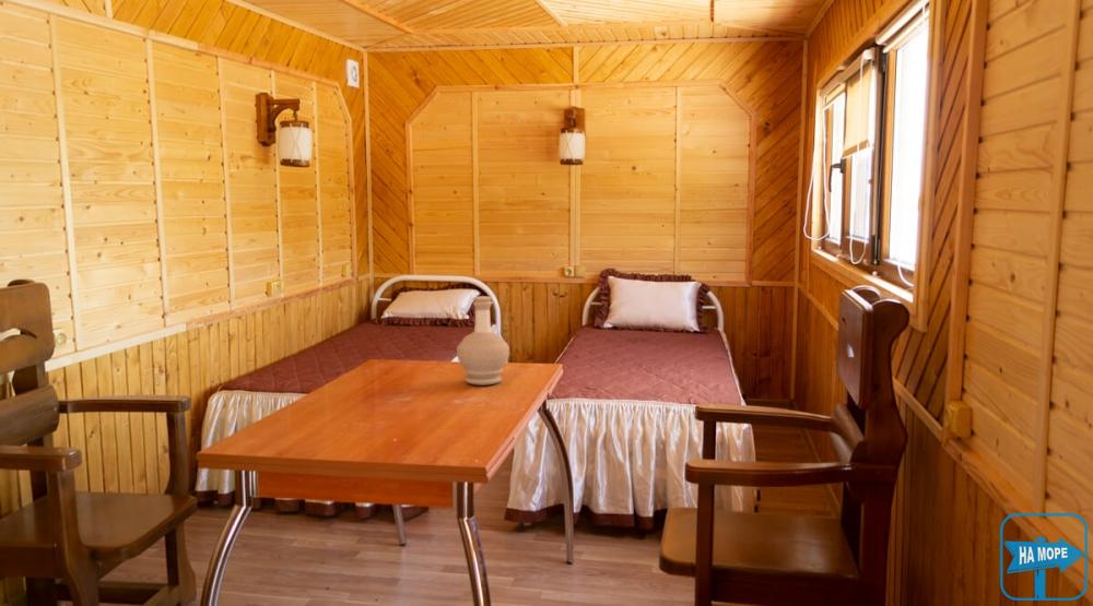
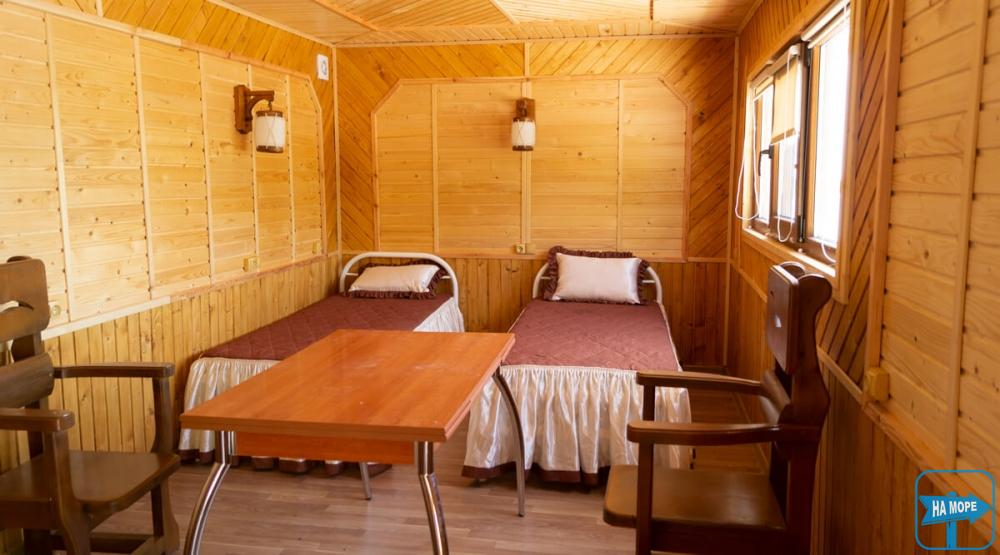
- bottle [456,296,510,387]
